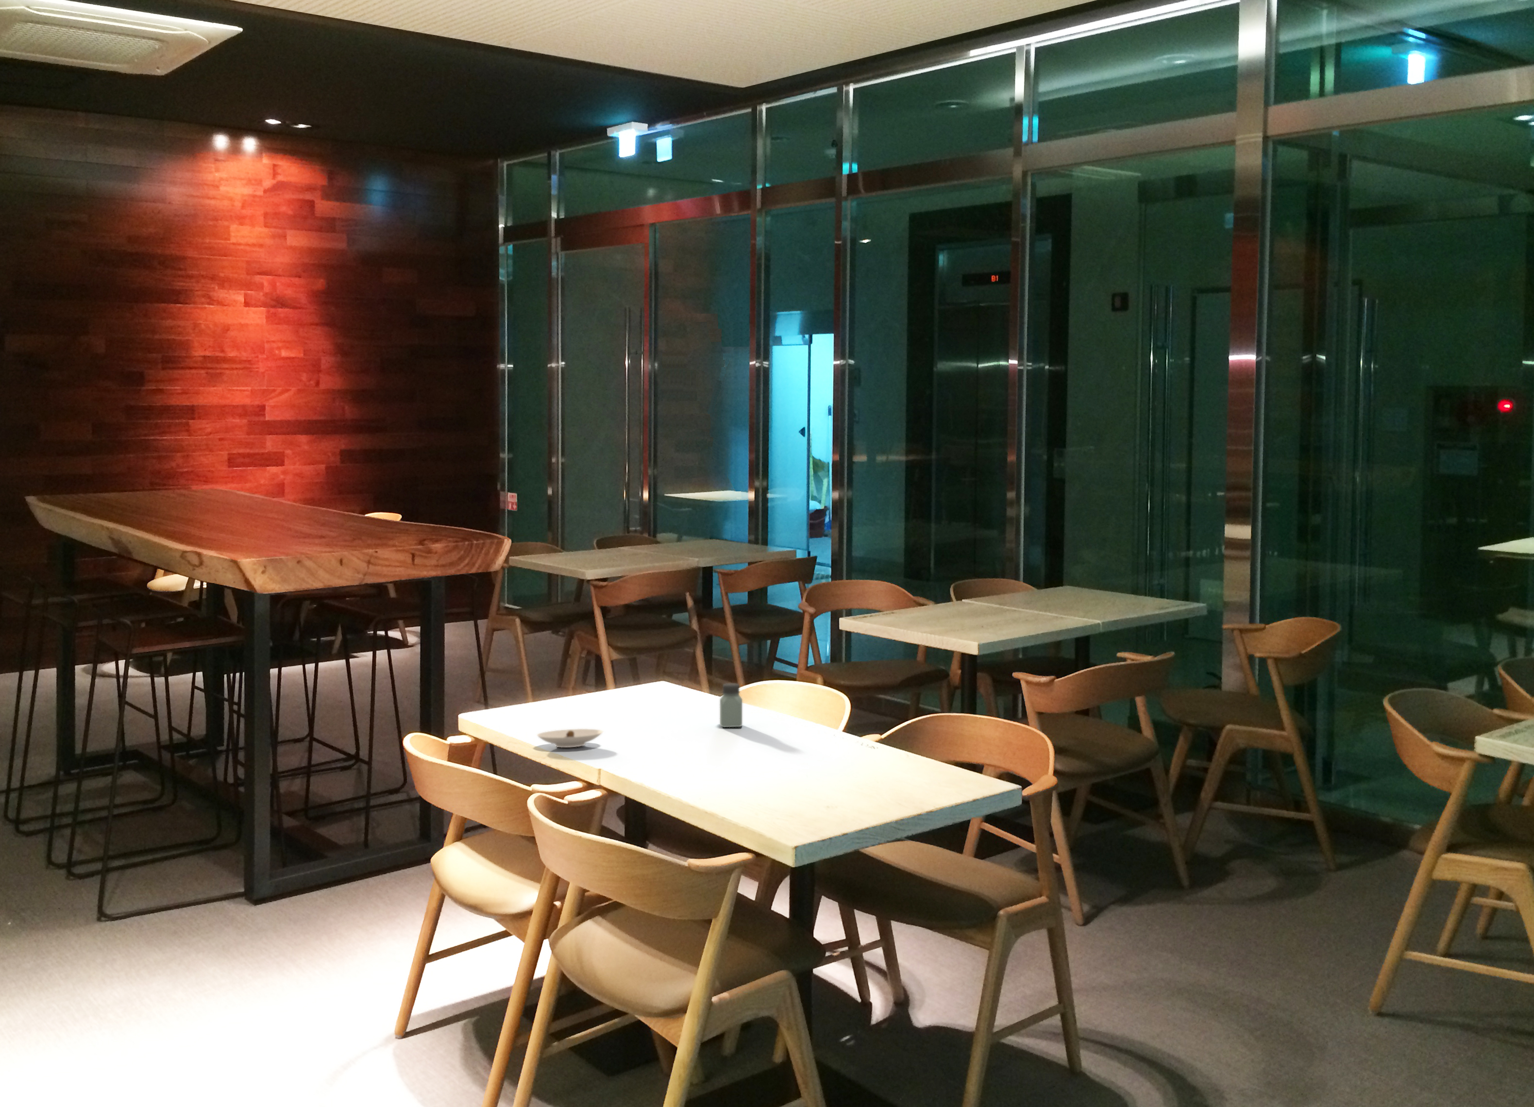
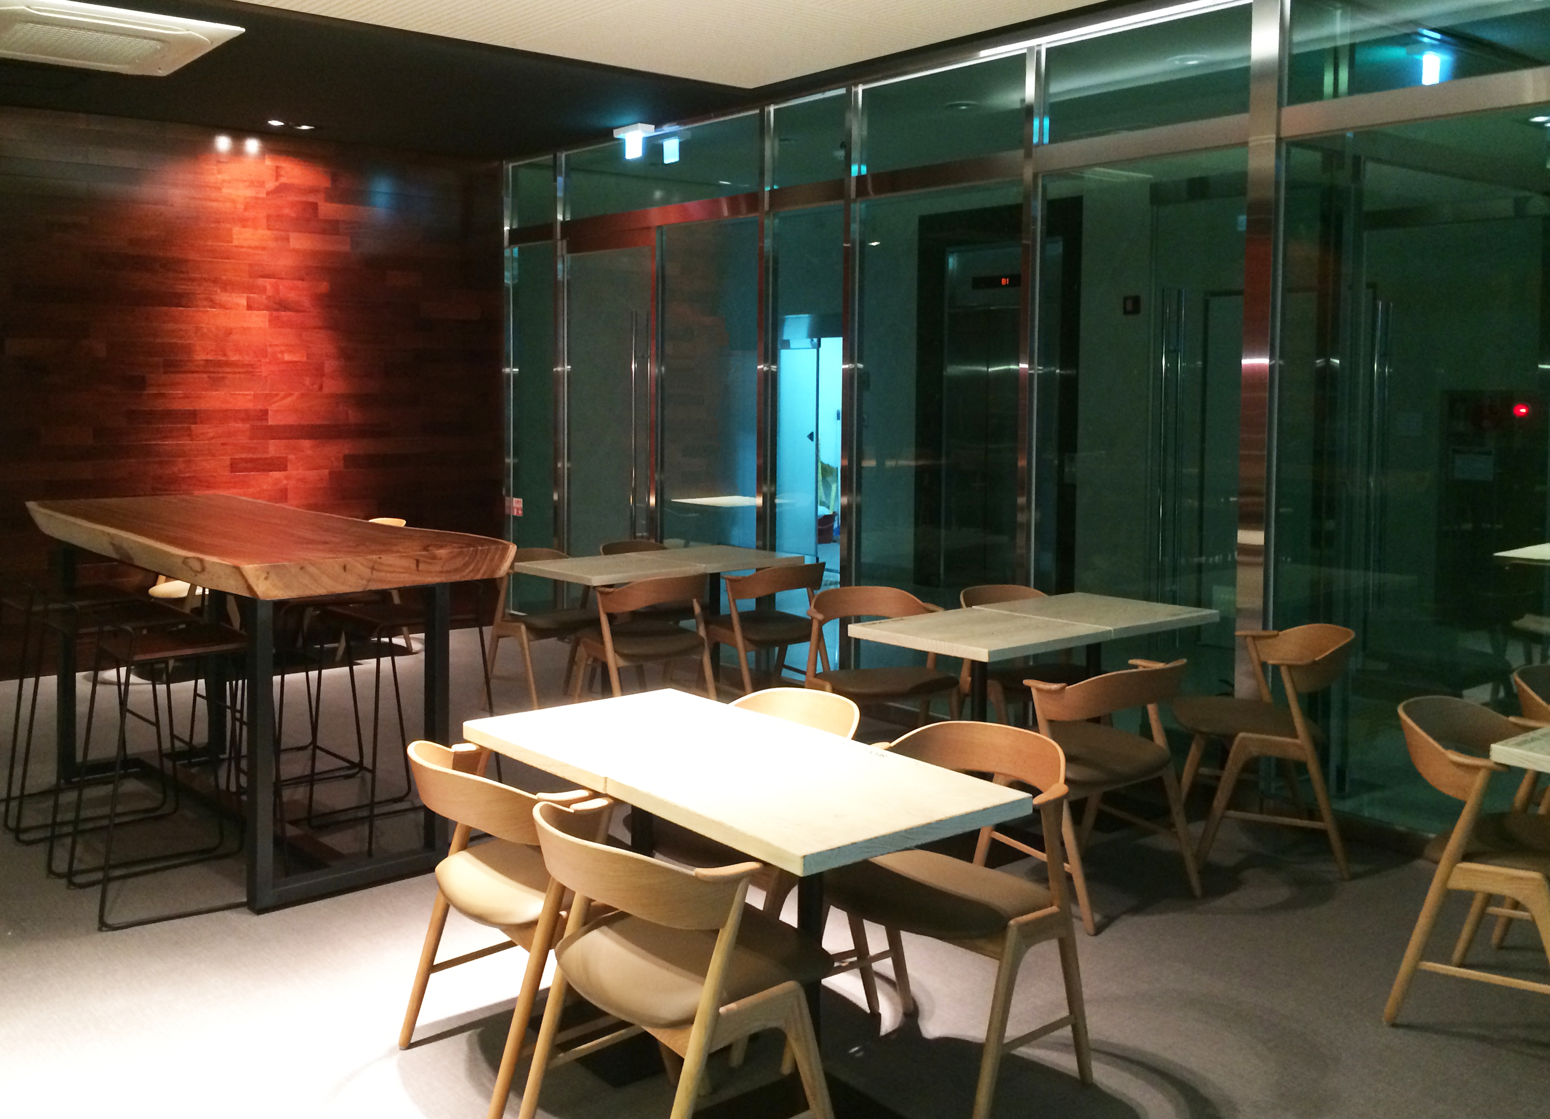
- saltshaker [719,682,743,727]
- saucer [536,728,604,749]
